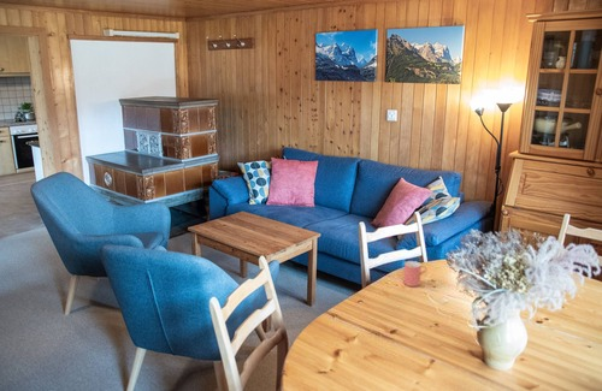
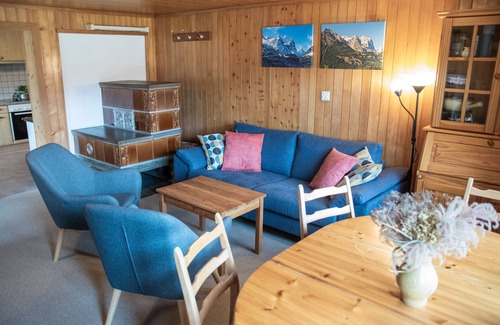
- cup [402,260,427,288]
